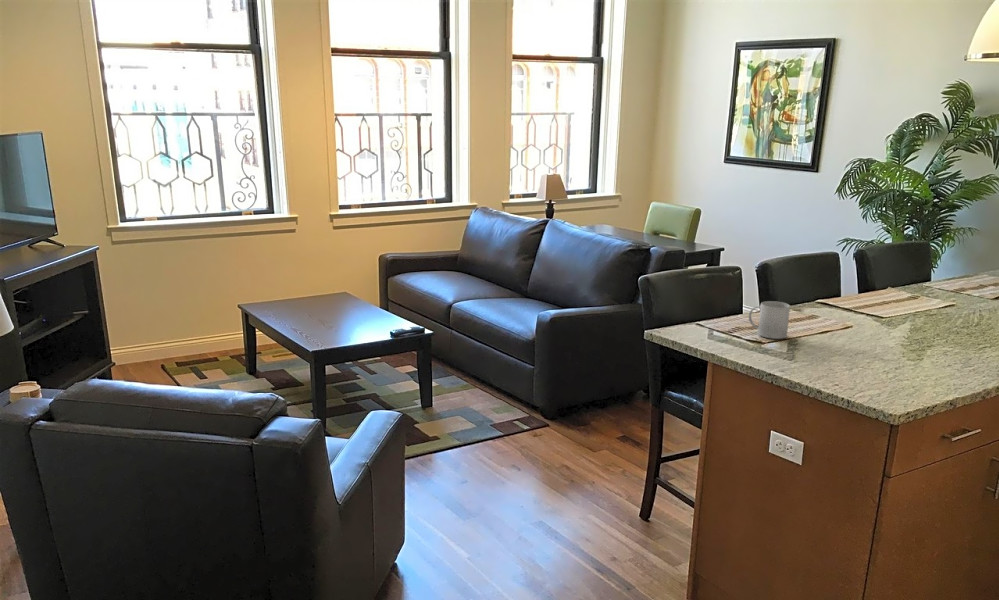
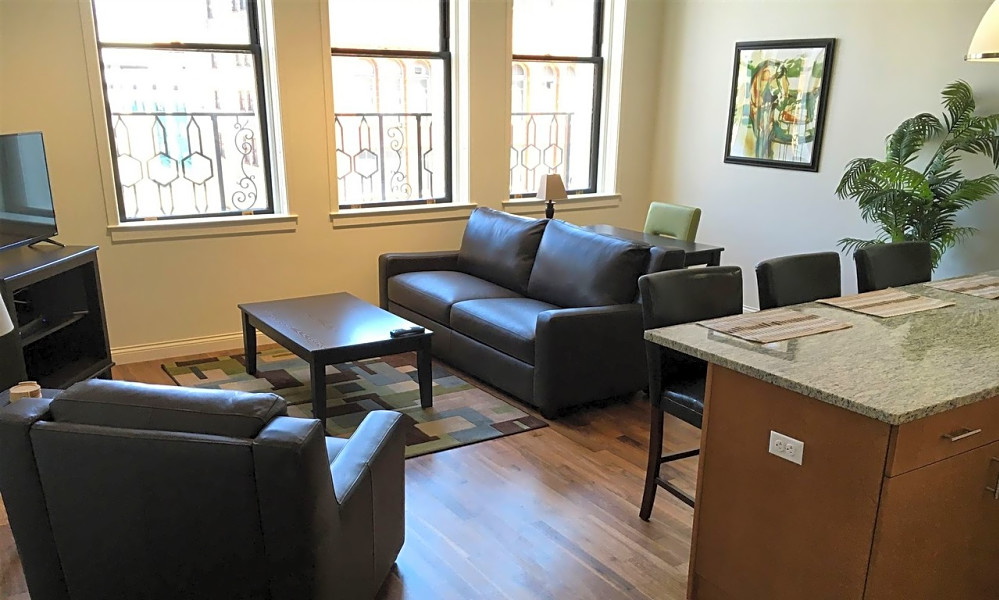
- mug [748,300,791,340]
